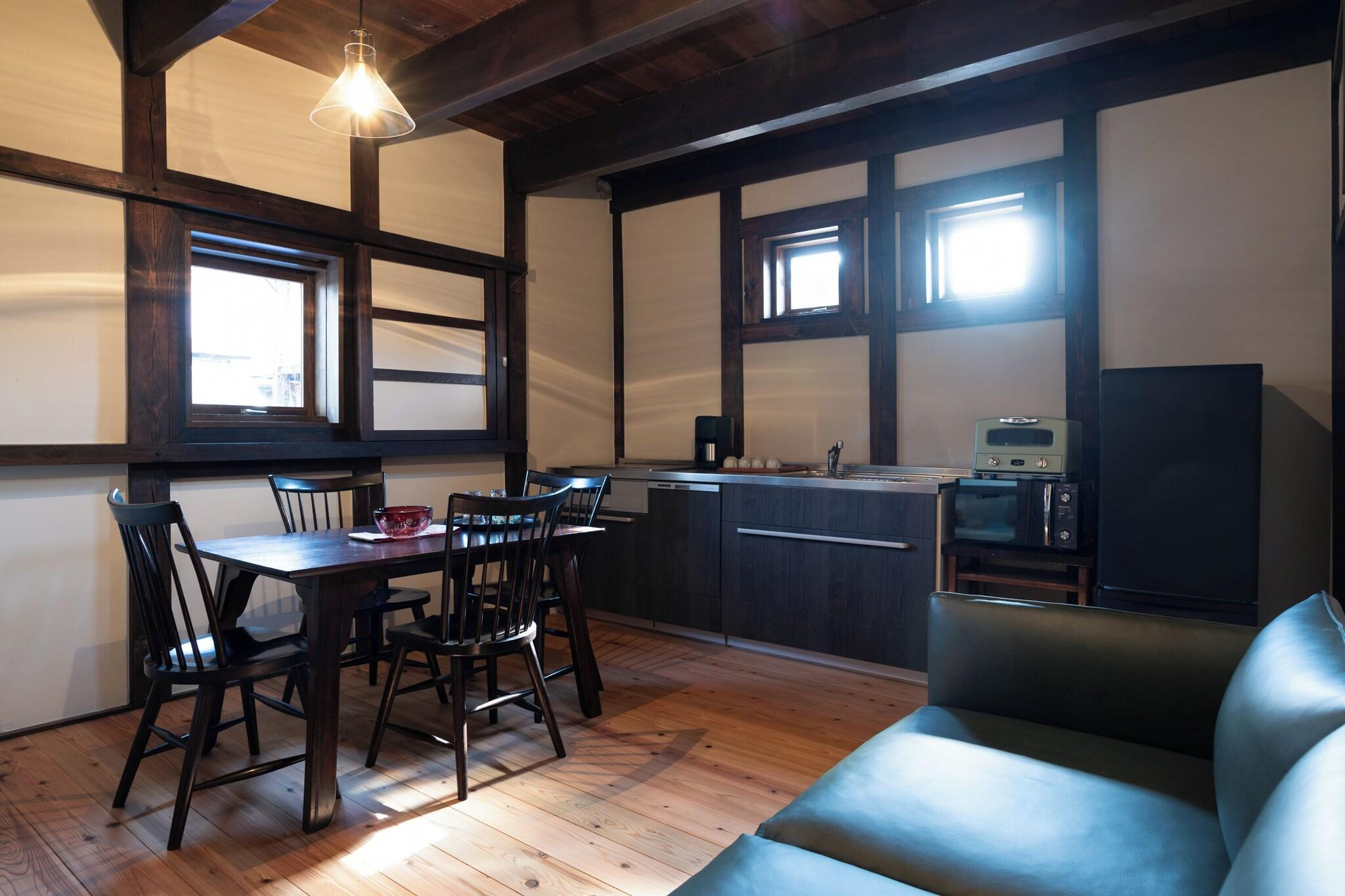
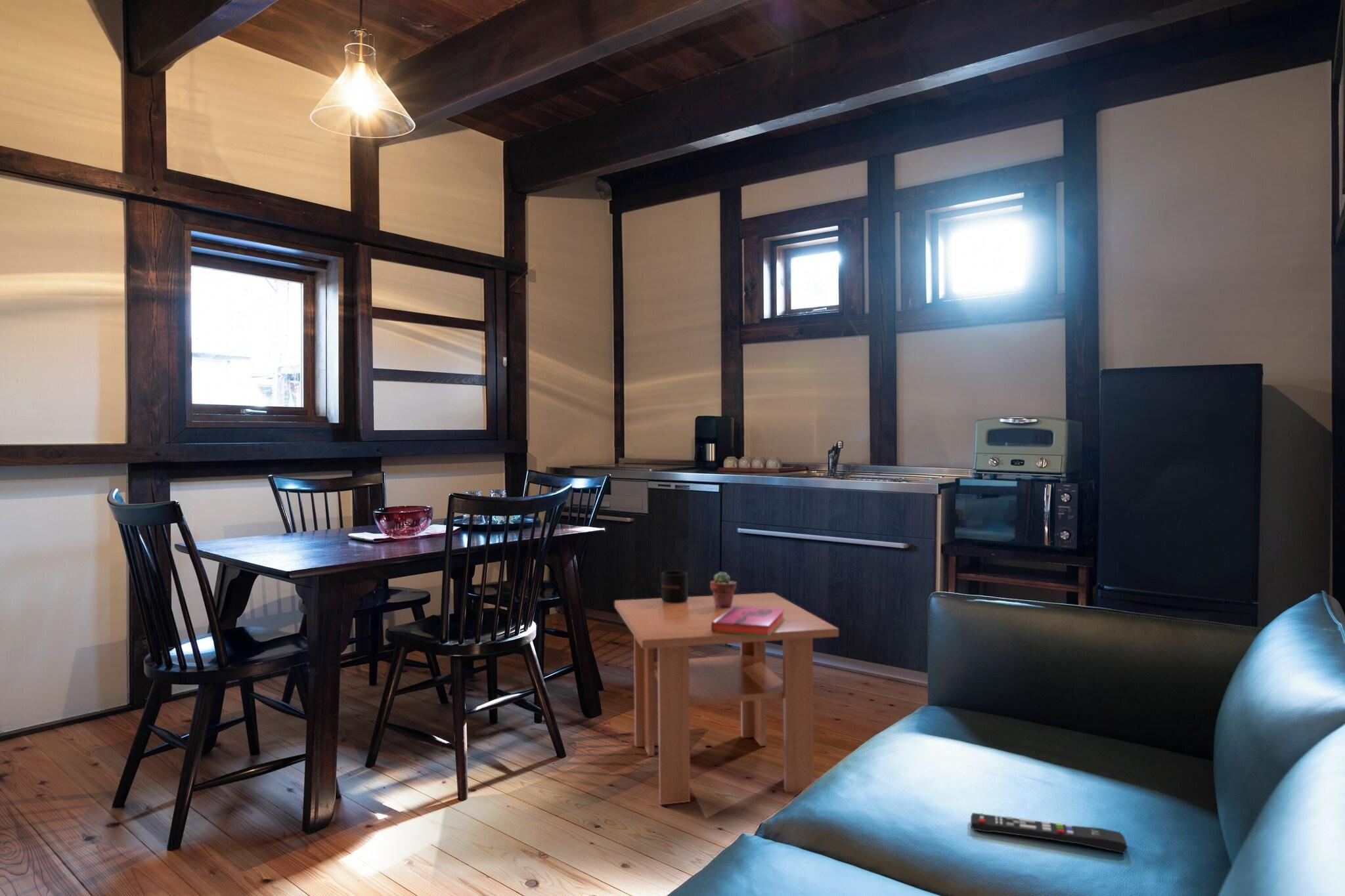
+ potted succulent [709,571,737,608]
+ hardback book [711,606,785,636]
+ mug [655,570,688,603]
+ coffee table [614,592,839,805]
+ remote control [970,812,1128,854]
